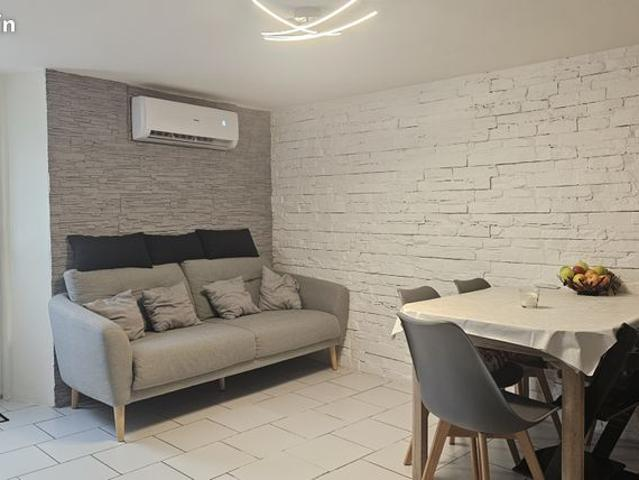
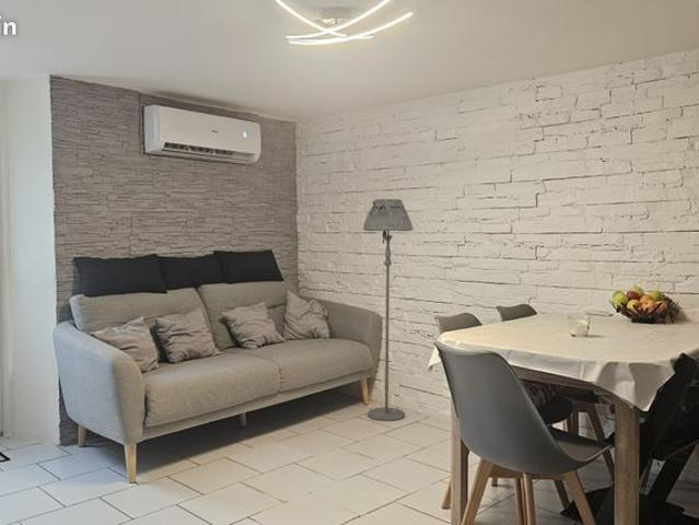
+ floor lamp [362,198,413,422]
